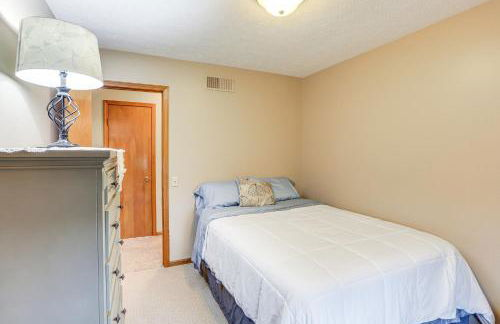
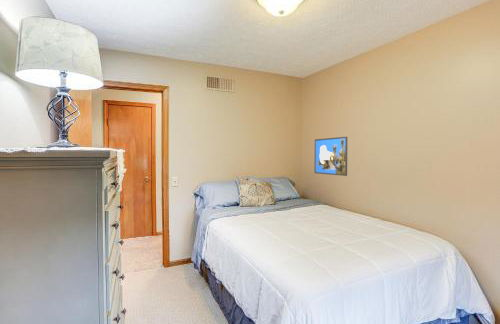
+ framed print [314,136,348,177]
